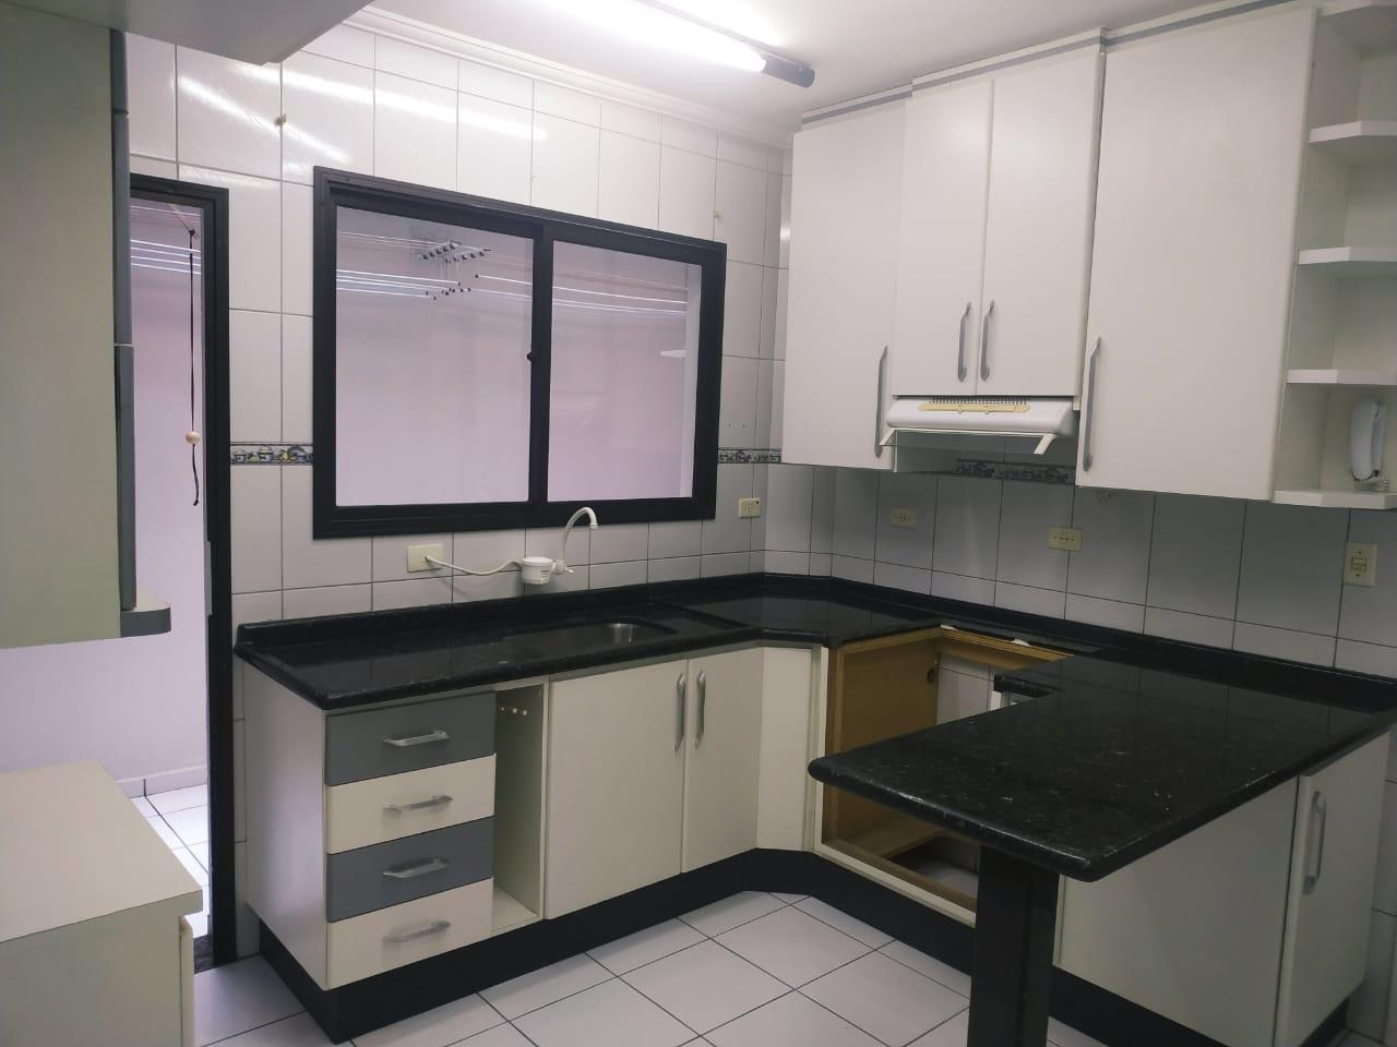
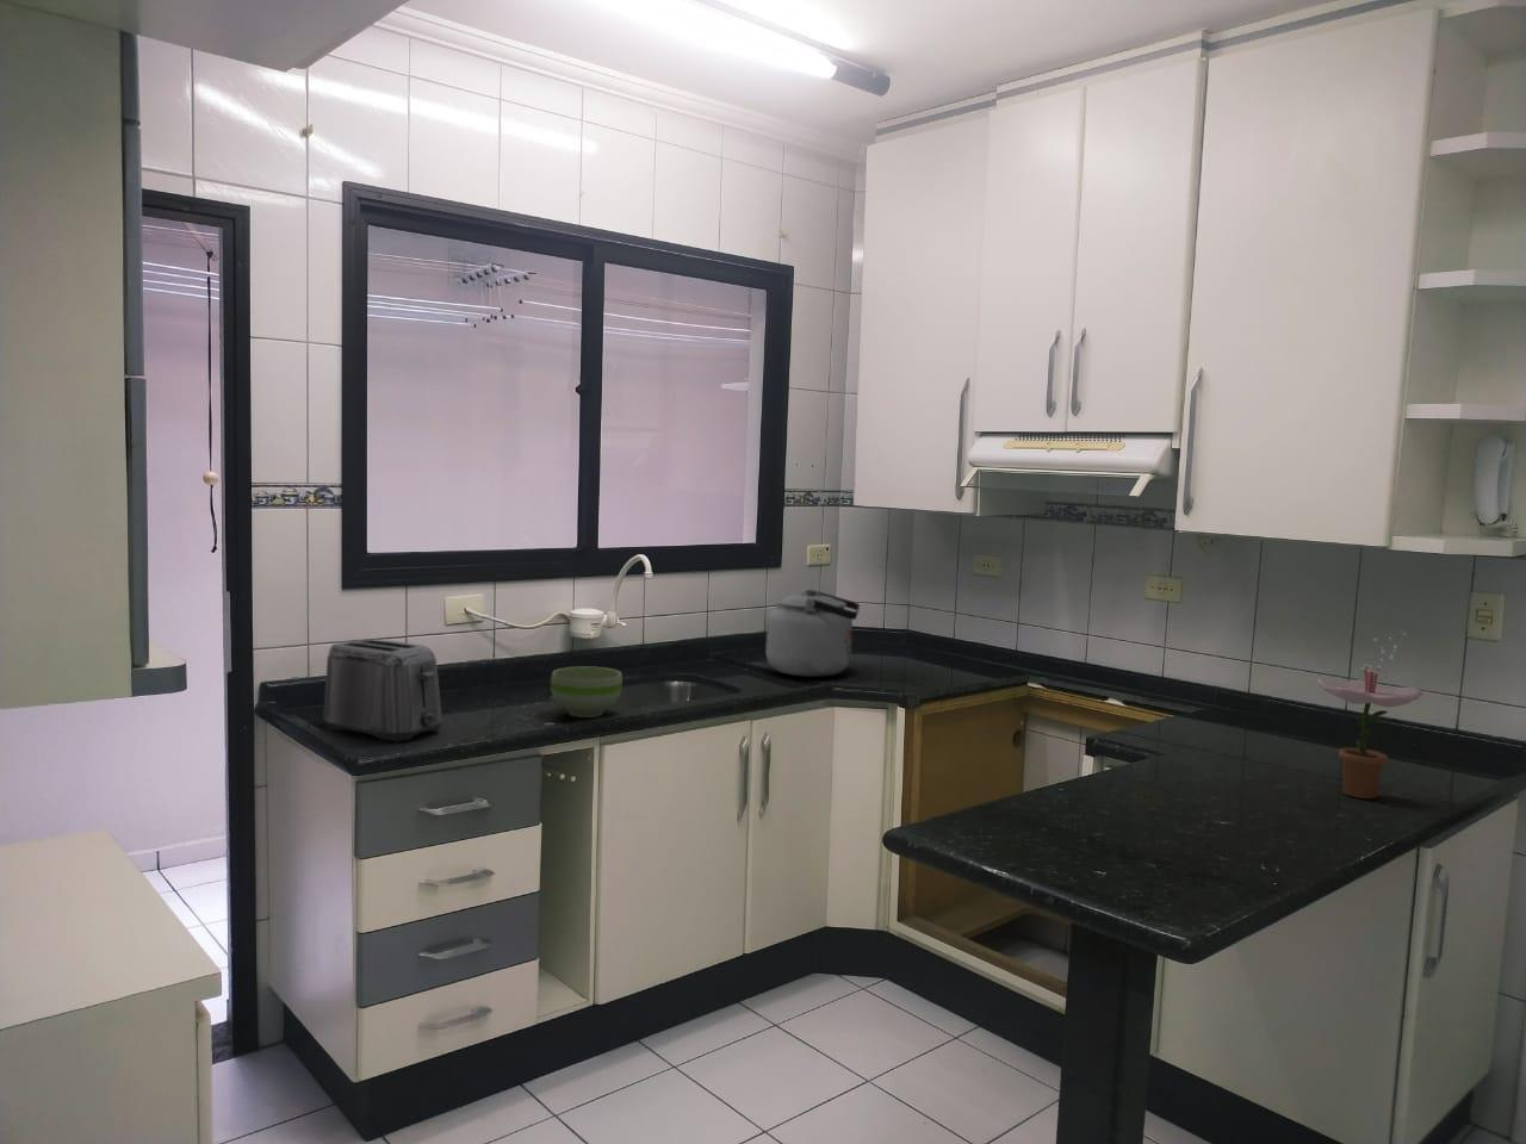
+ kettle [764,588,860,678]
+ flower [1316,631,1425,799]
+ toaster [322,638,443,744]
+ bowl [549,665,624,719]
